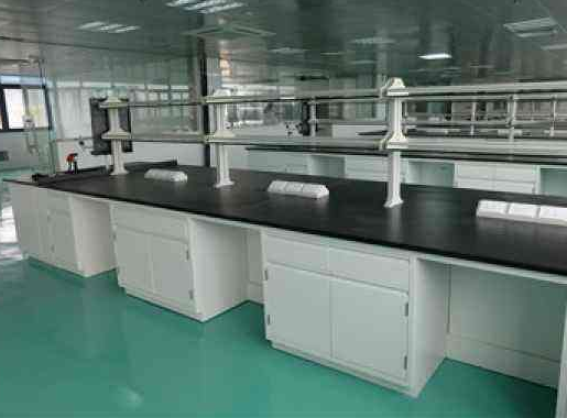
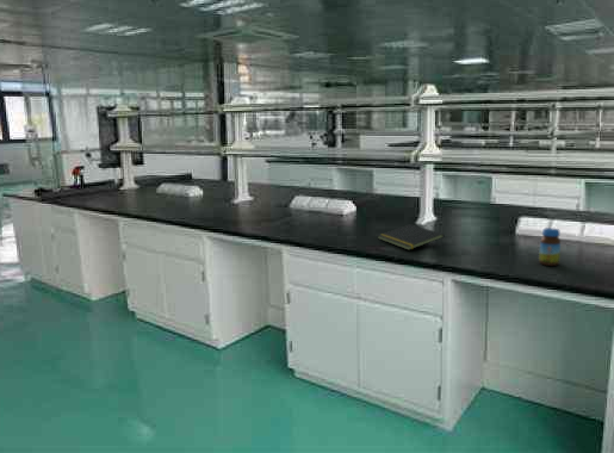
+ jar [538,226,562,267]
+ notepad [377,223,445,252]
